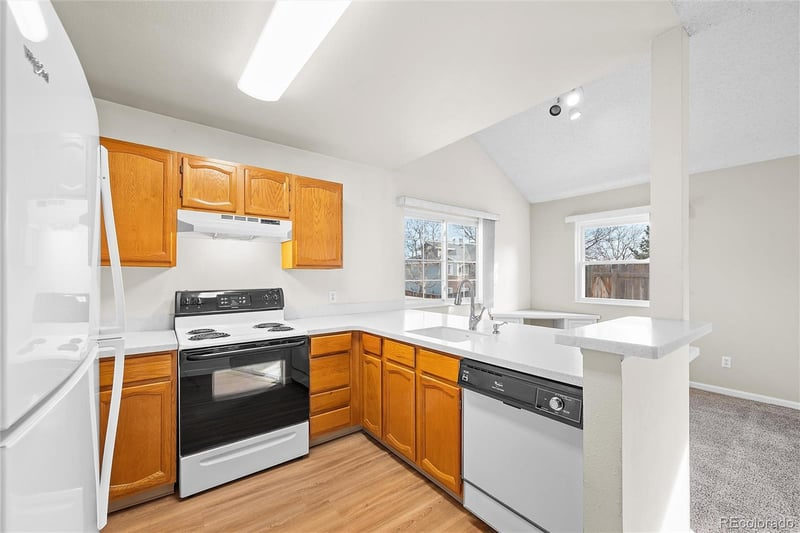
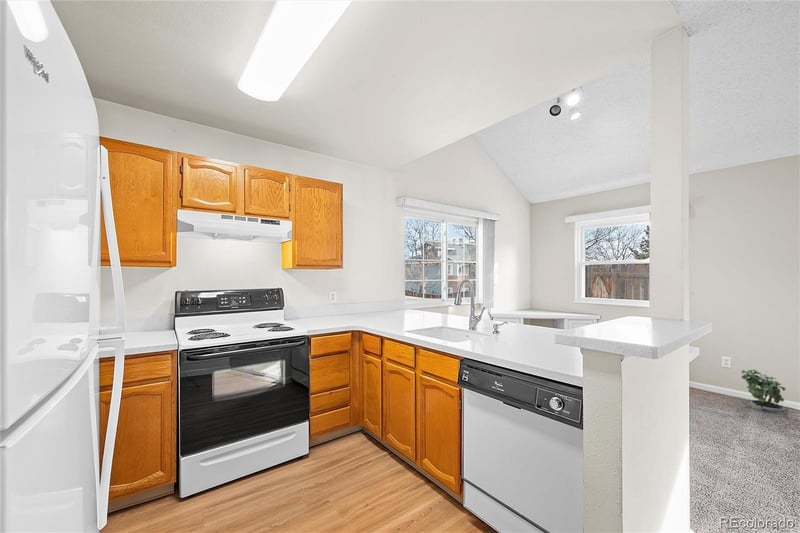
+ potted plant [740,369,789,417]
